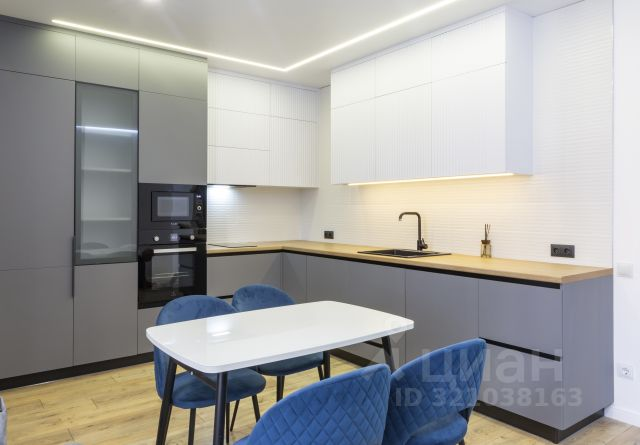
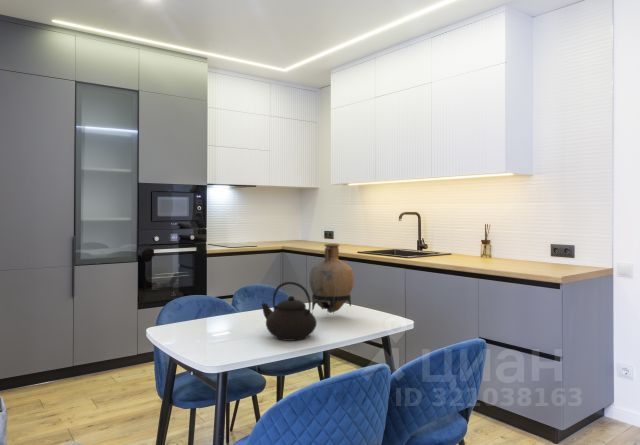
+ teapot [260,281,318,342]
+ vase [309,243,355,316]
